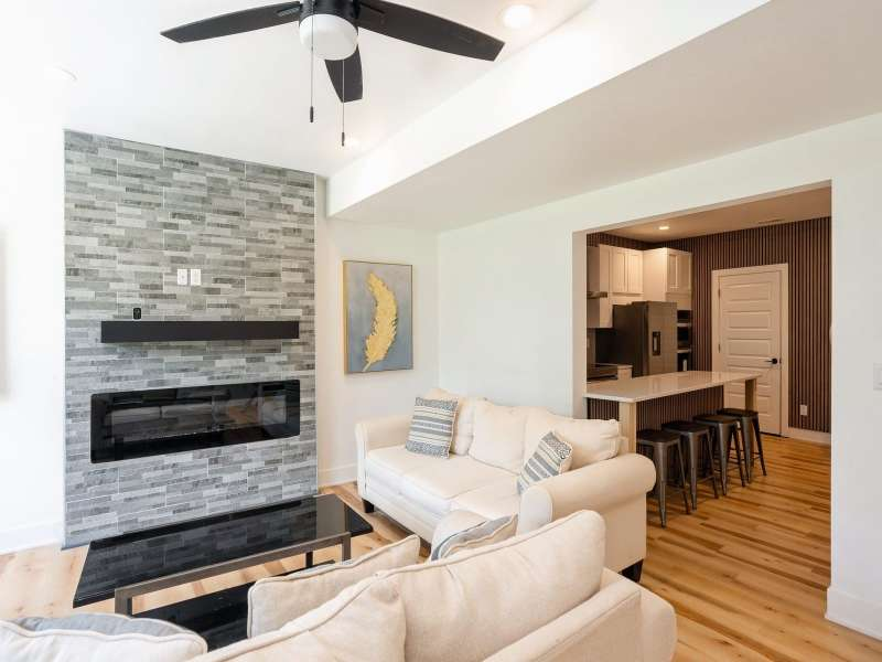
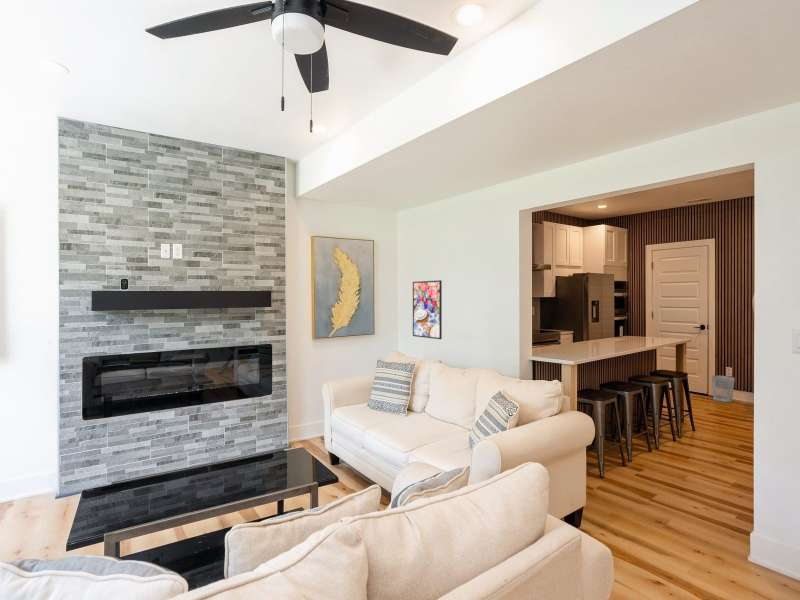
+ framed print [412,279,443,340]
+ wastebasket [710,375,736,403]
